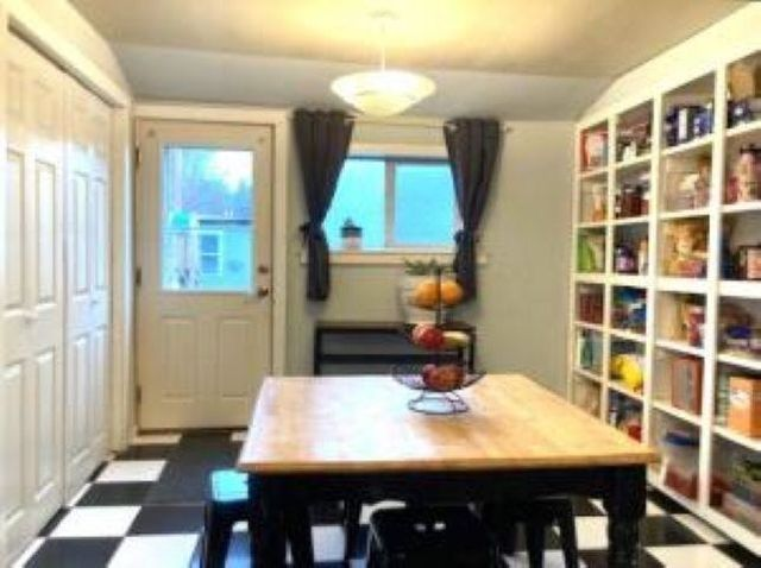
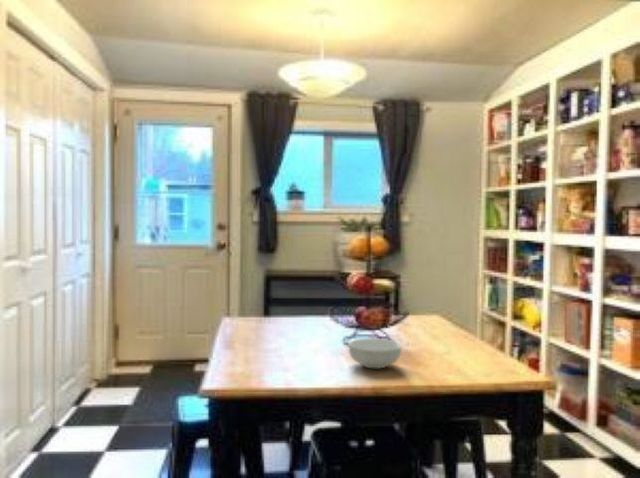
+ cereal bowl [348,338,402,369]
